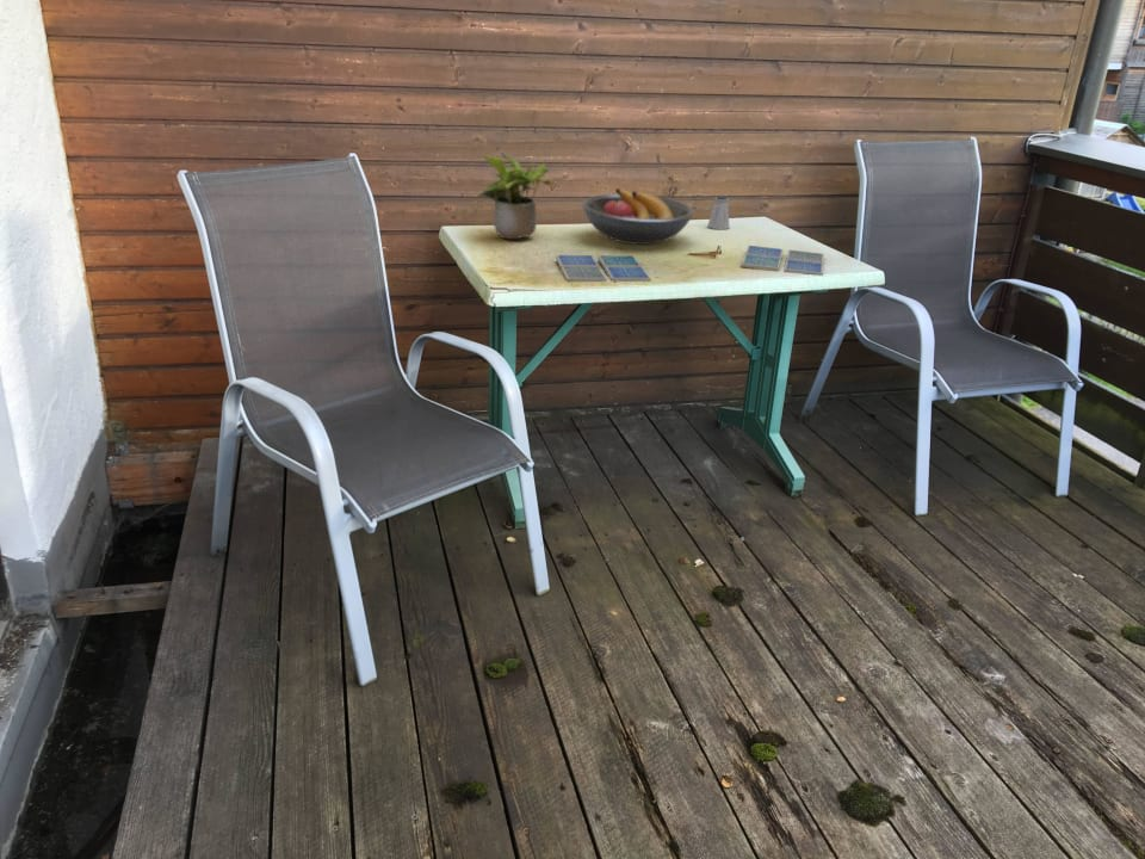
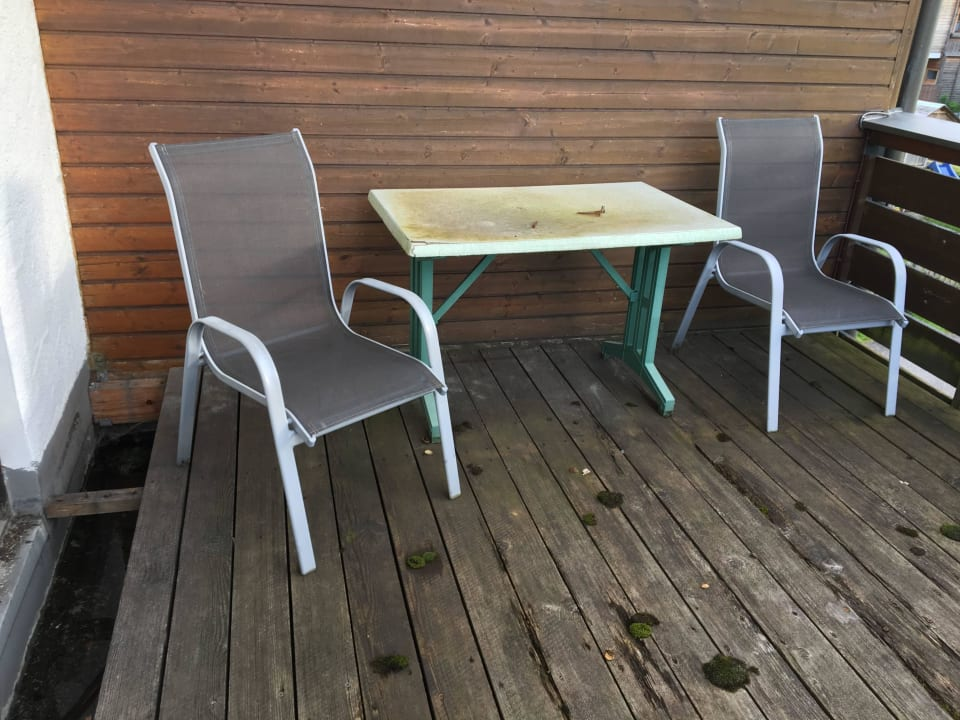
- saltshaker [706,194,731,230]
- potted plant [472,152,551,240]
- fruit bowl [581,187,695,246]
- drink coaster [555,254,652,283]
- drink coaster [739,245,825,277]
